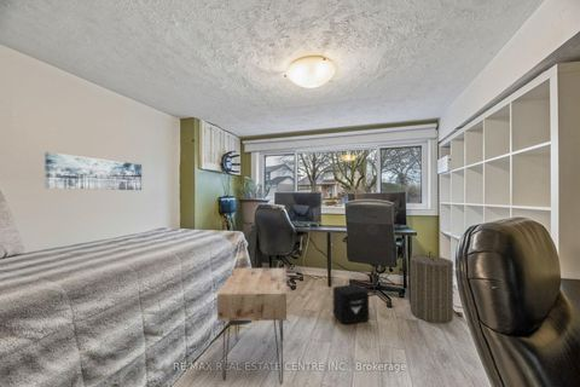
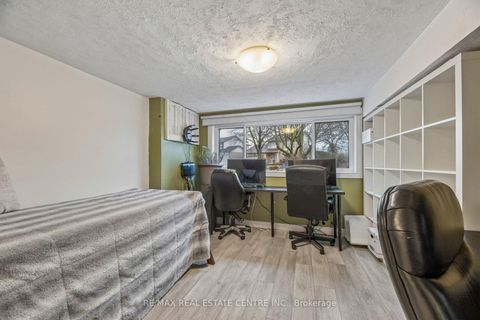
- nightstand [216,267,288,385]
- air purifier [332,283,370,325]
- wall art [44,151,143,191]
- laundry hamper [408,250,454,324]
